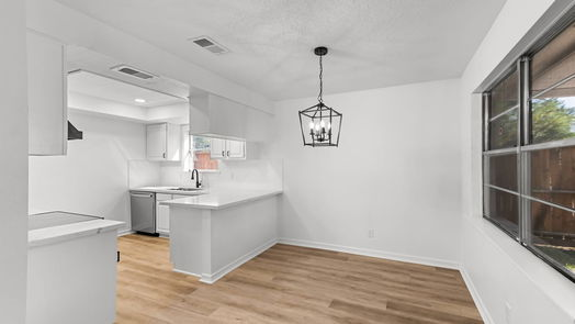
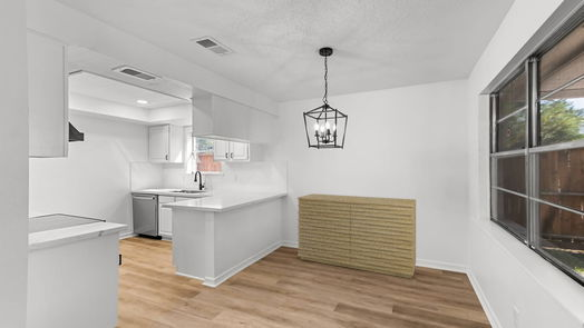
+ sideboard [296,192,417,279]
